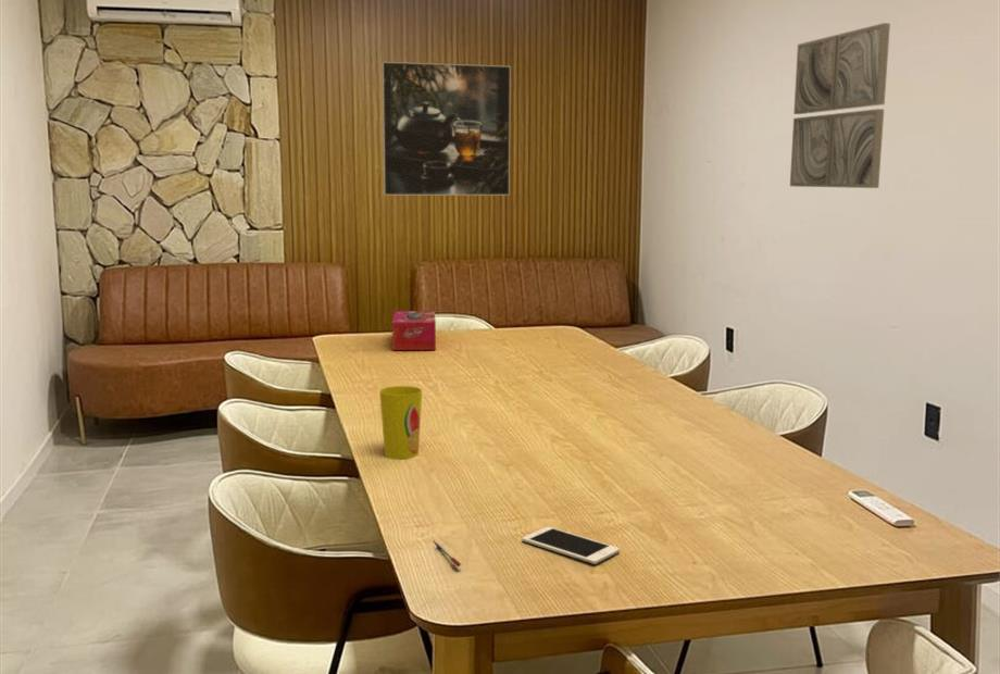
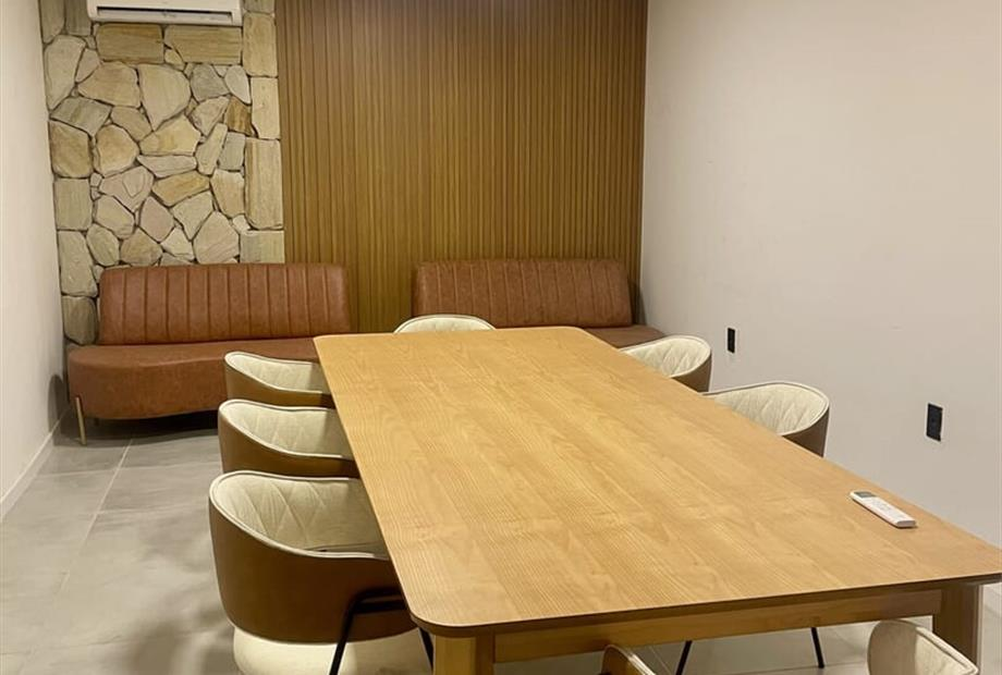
- cell phone [521,526,621,565]
- pen [432,539,463,567]
- cup [378,385,423,460]
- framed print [380,61,512,197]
- wall art [789,22,891,189]
- tissue box [391,310,437,351]
